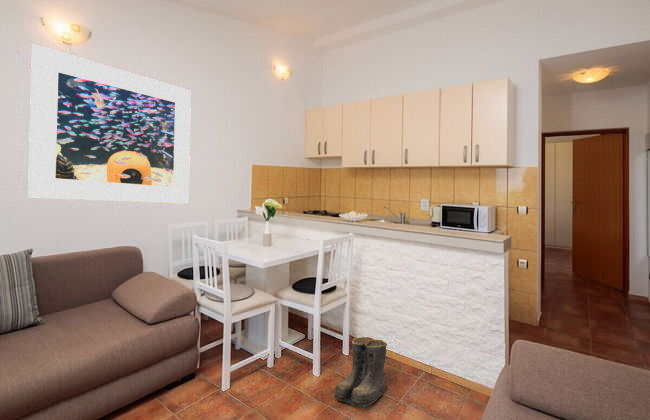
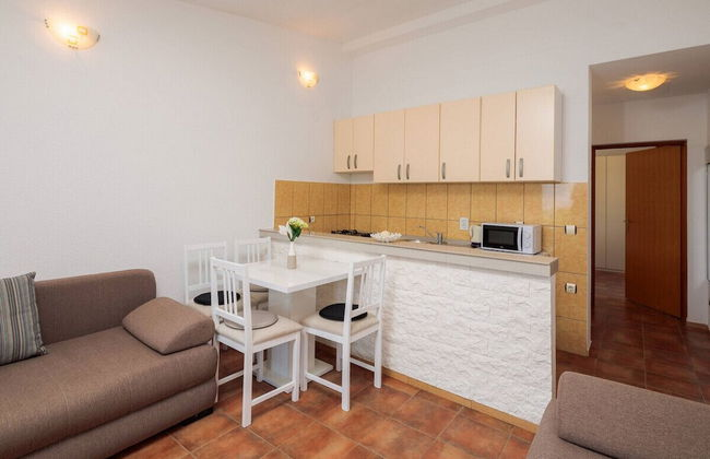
- boots [333,336,388,408]
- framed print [27,43,192,205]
